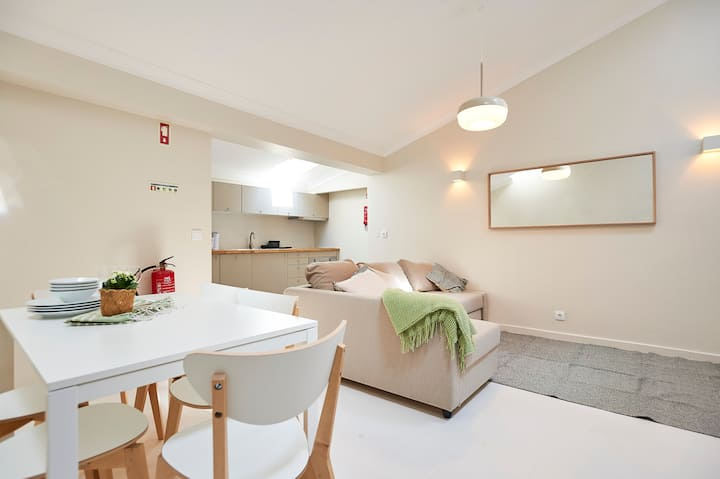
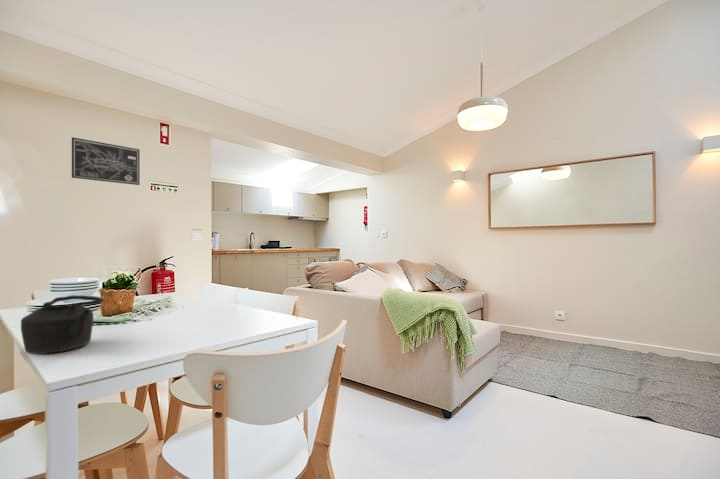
+ teapot [20,295,105,355]
+ wall art [71,136,141,186]
